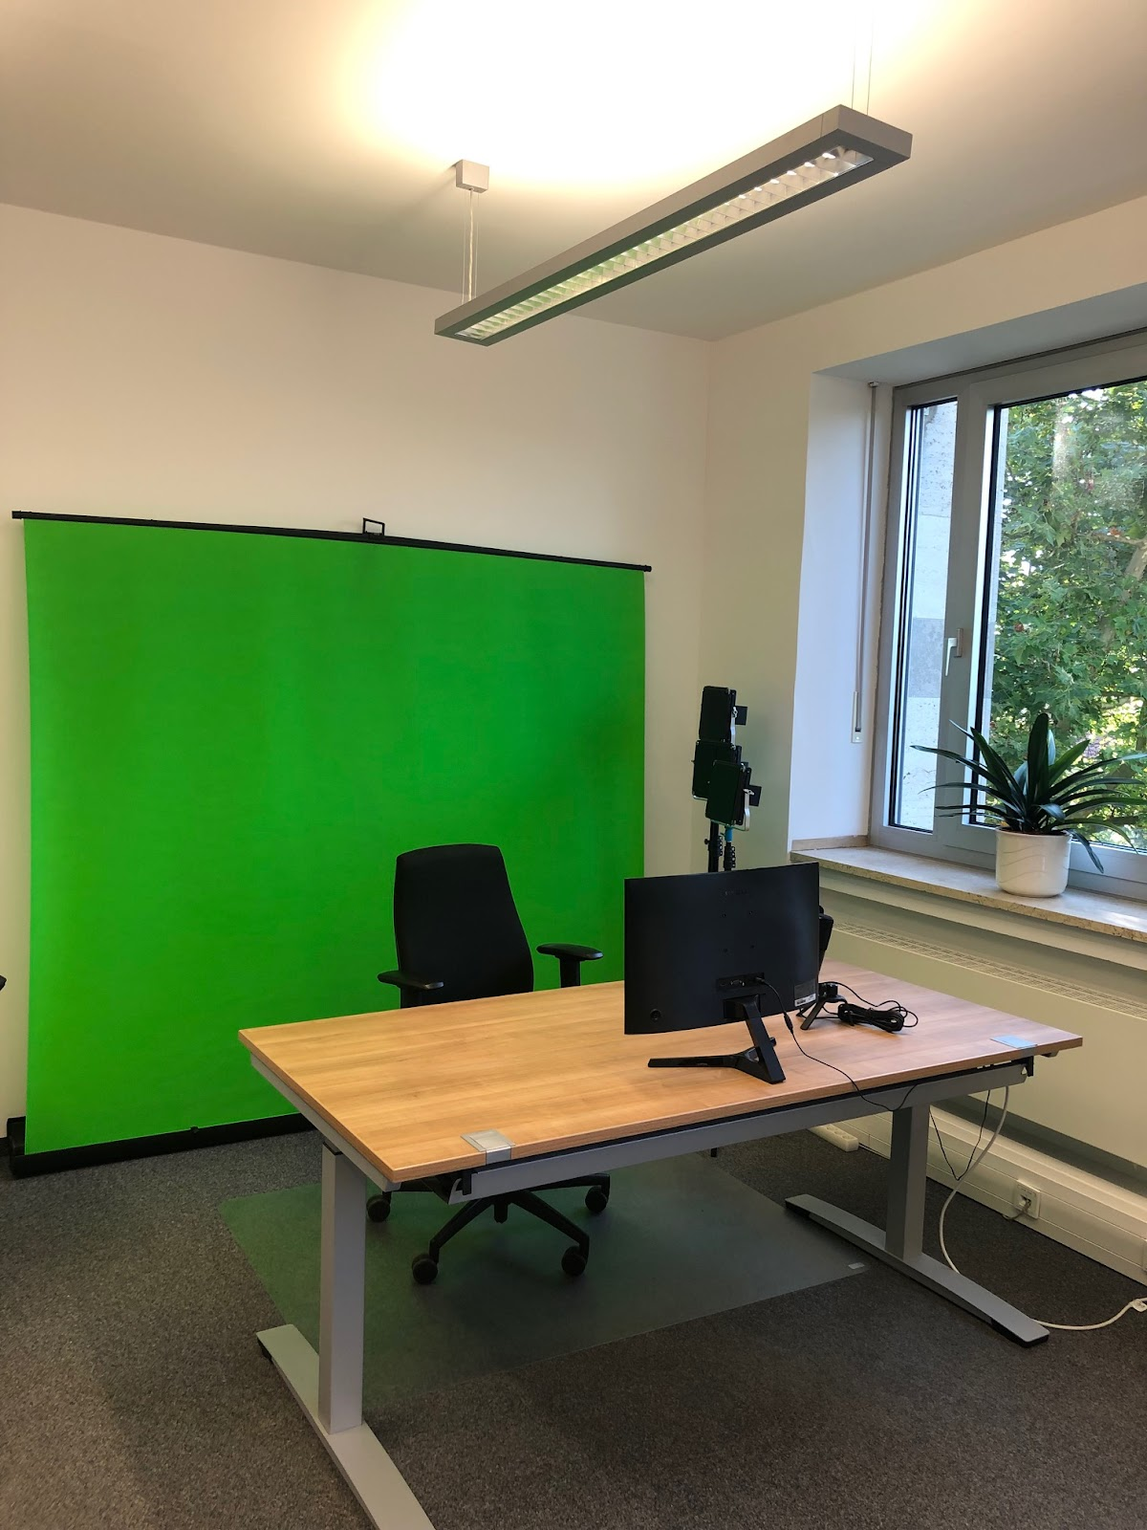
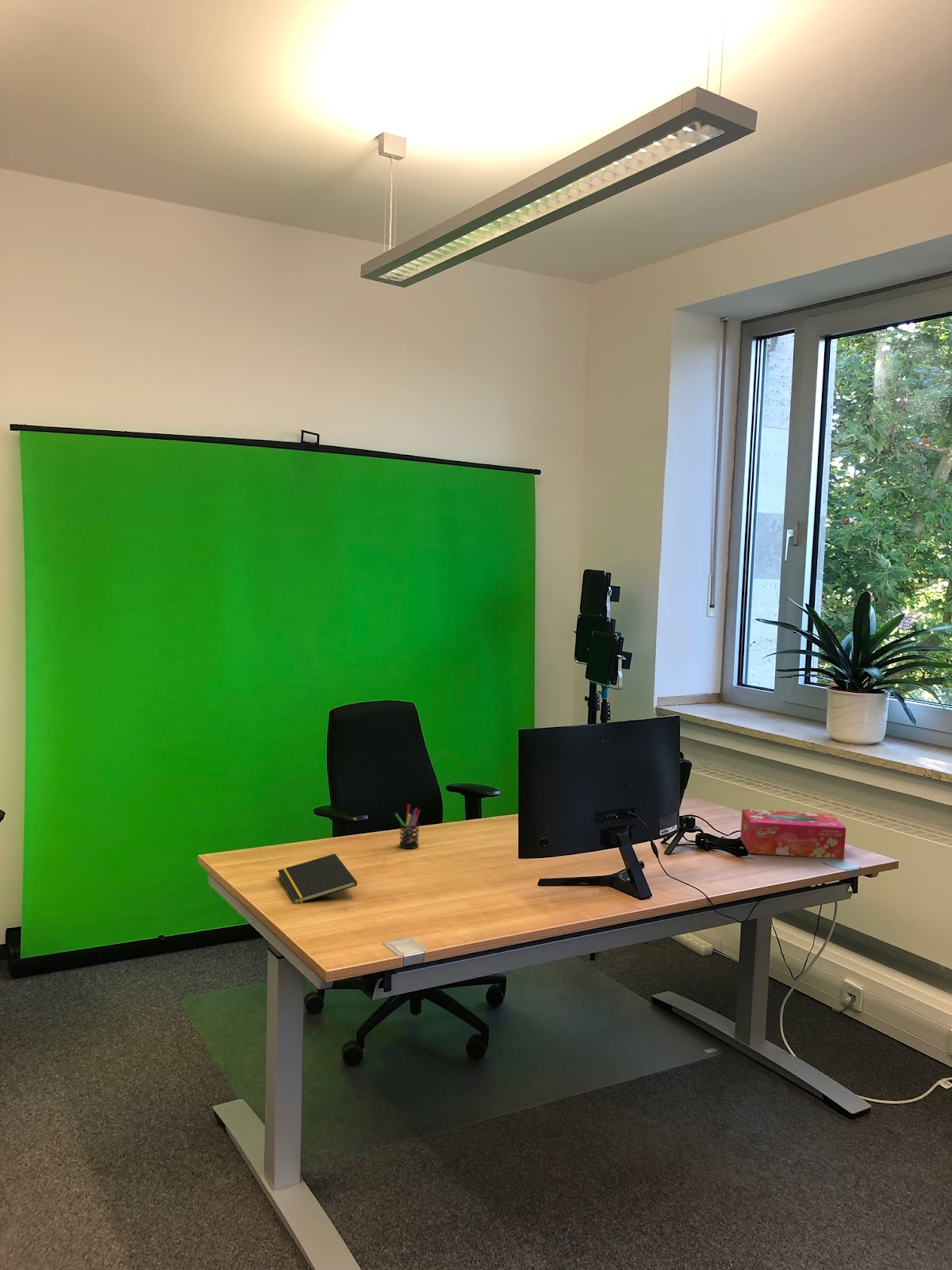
+ notepad [277,853,358,904]
+ tissue box [739,808,846,860]
+ pen holder [394,803,420,849]
